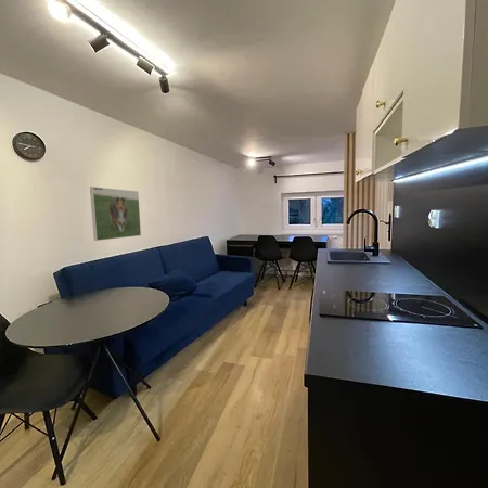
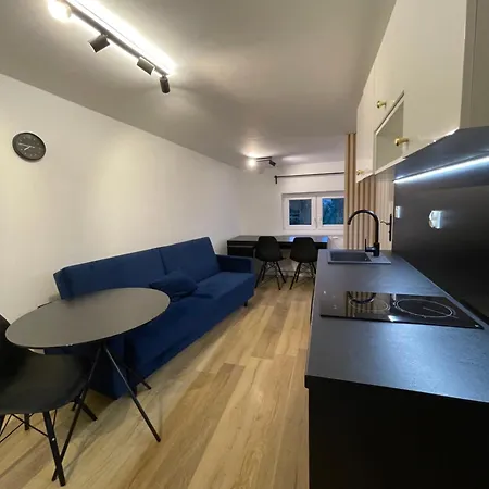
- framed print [89,185,142,242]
